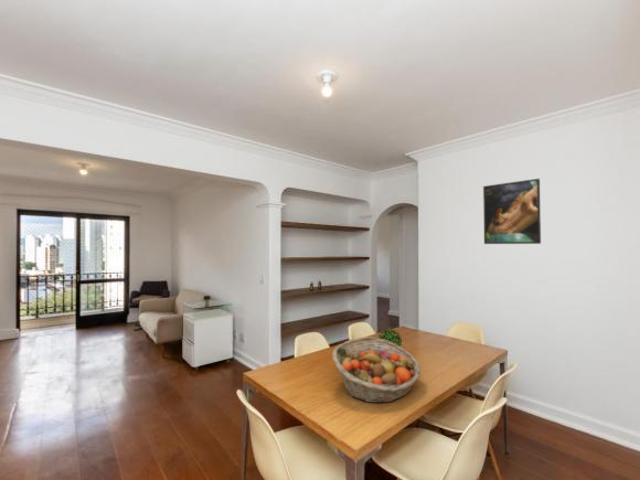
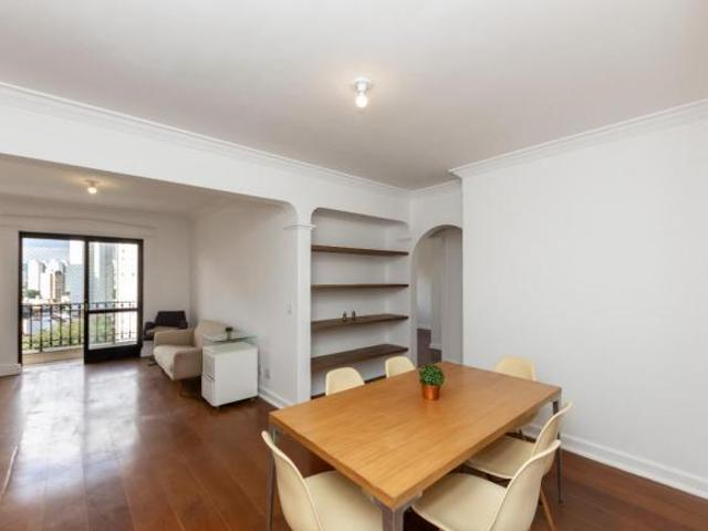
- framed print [482,178,542,245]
- fruit basket [331,336,422,404]
